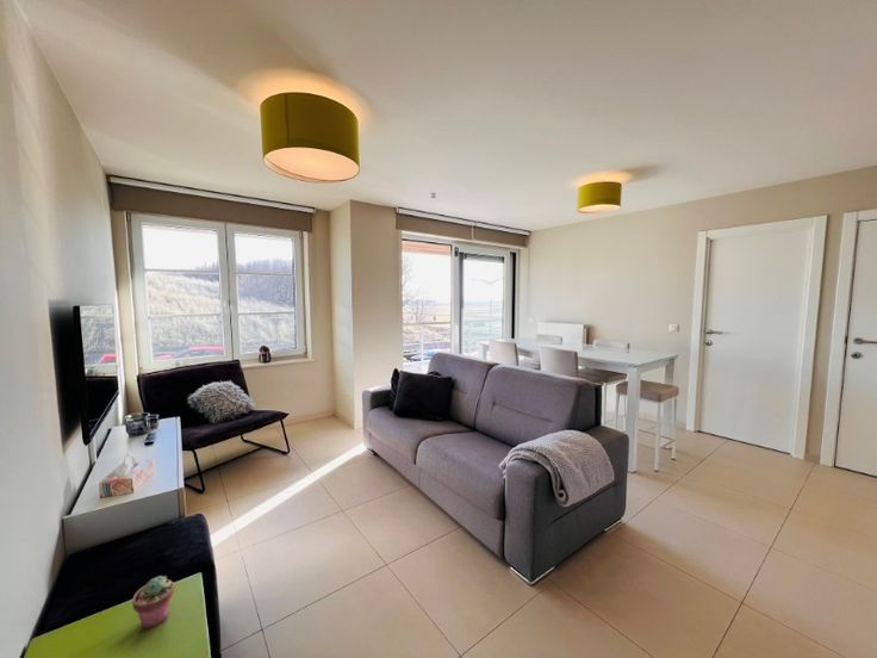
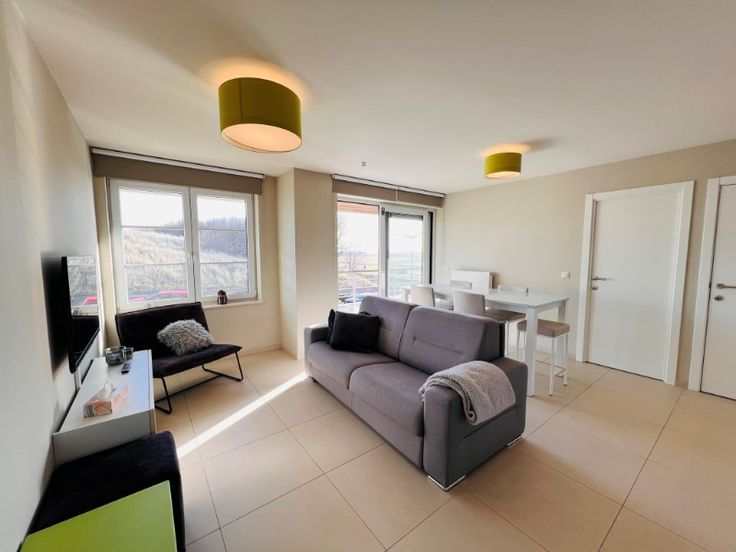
- potted succulent [131,575,175,629]
